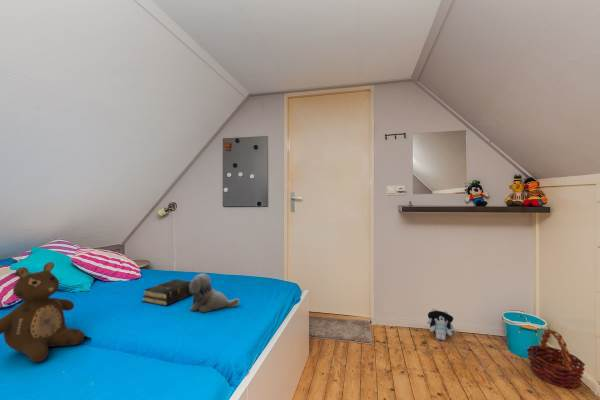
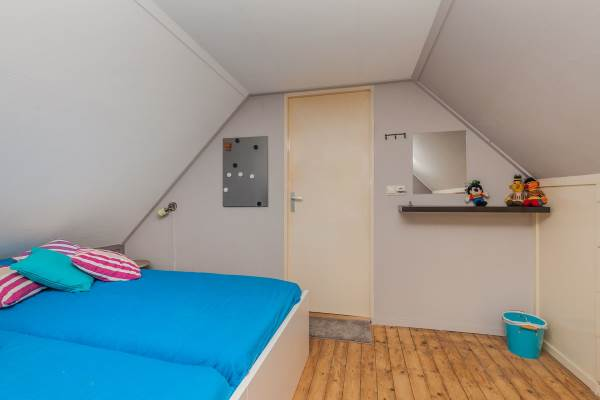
- plush toy [189,272,240,313]
- basket [526,328,586,390]
- plush toy [426,308,458,341]
- teddy bear [0,261,86,363]
- book [141,278,192,307]
